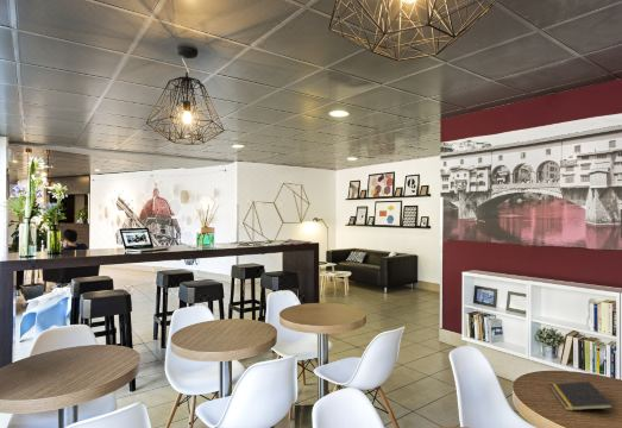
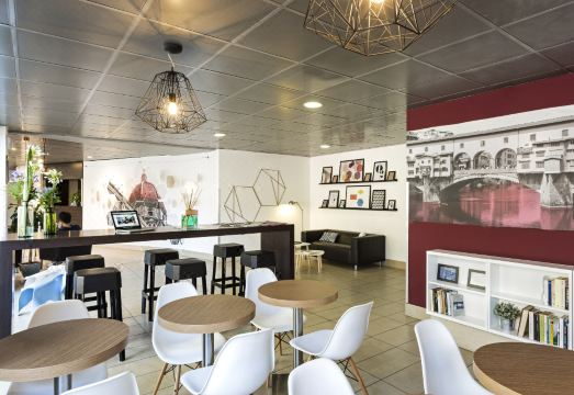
- notepad [548,380,614,411]
